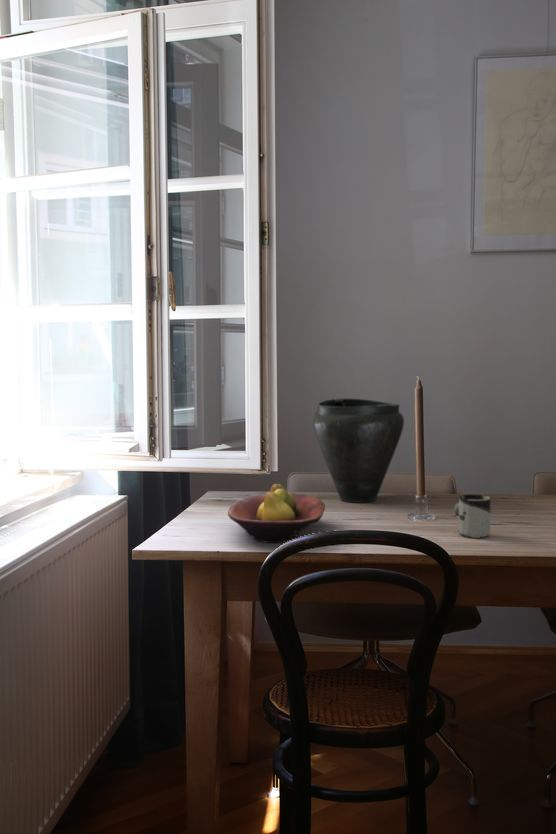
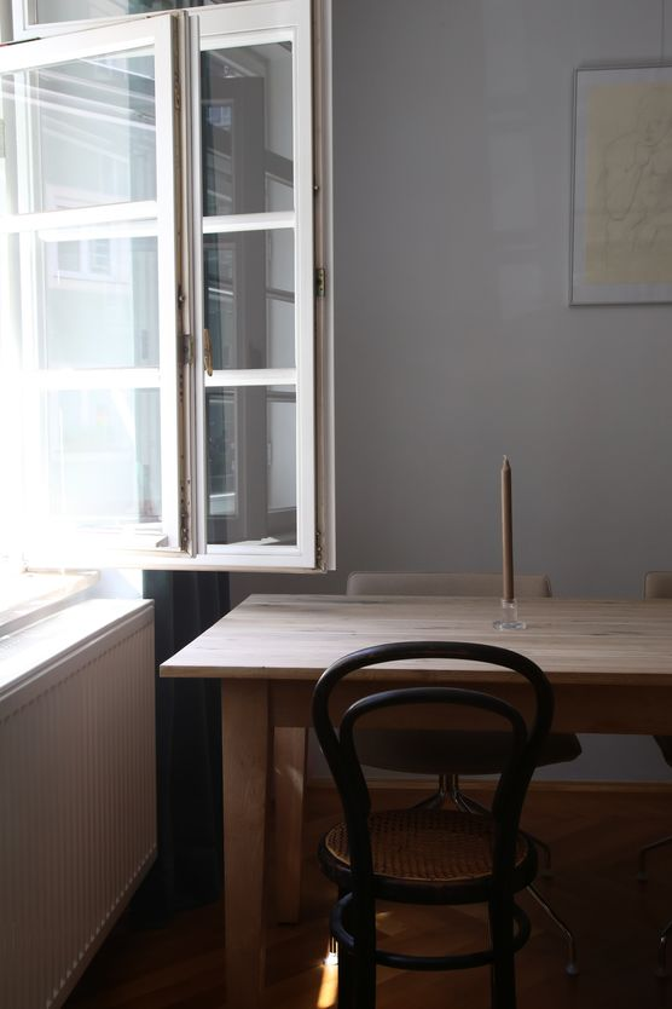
- vase [312,397,405,503]
- cup [453,494,491,539]
- fruit bowl [227,483,326,544]
